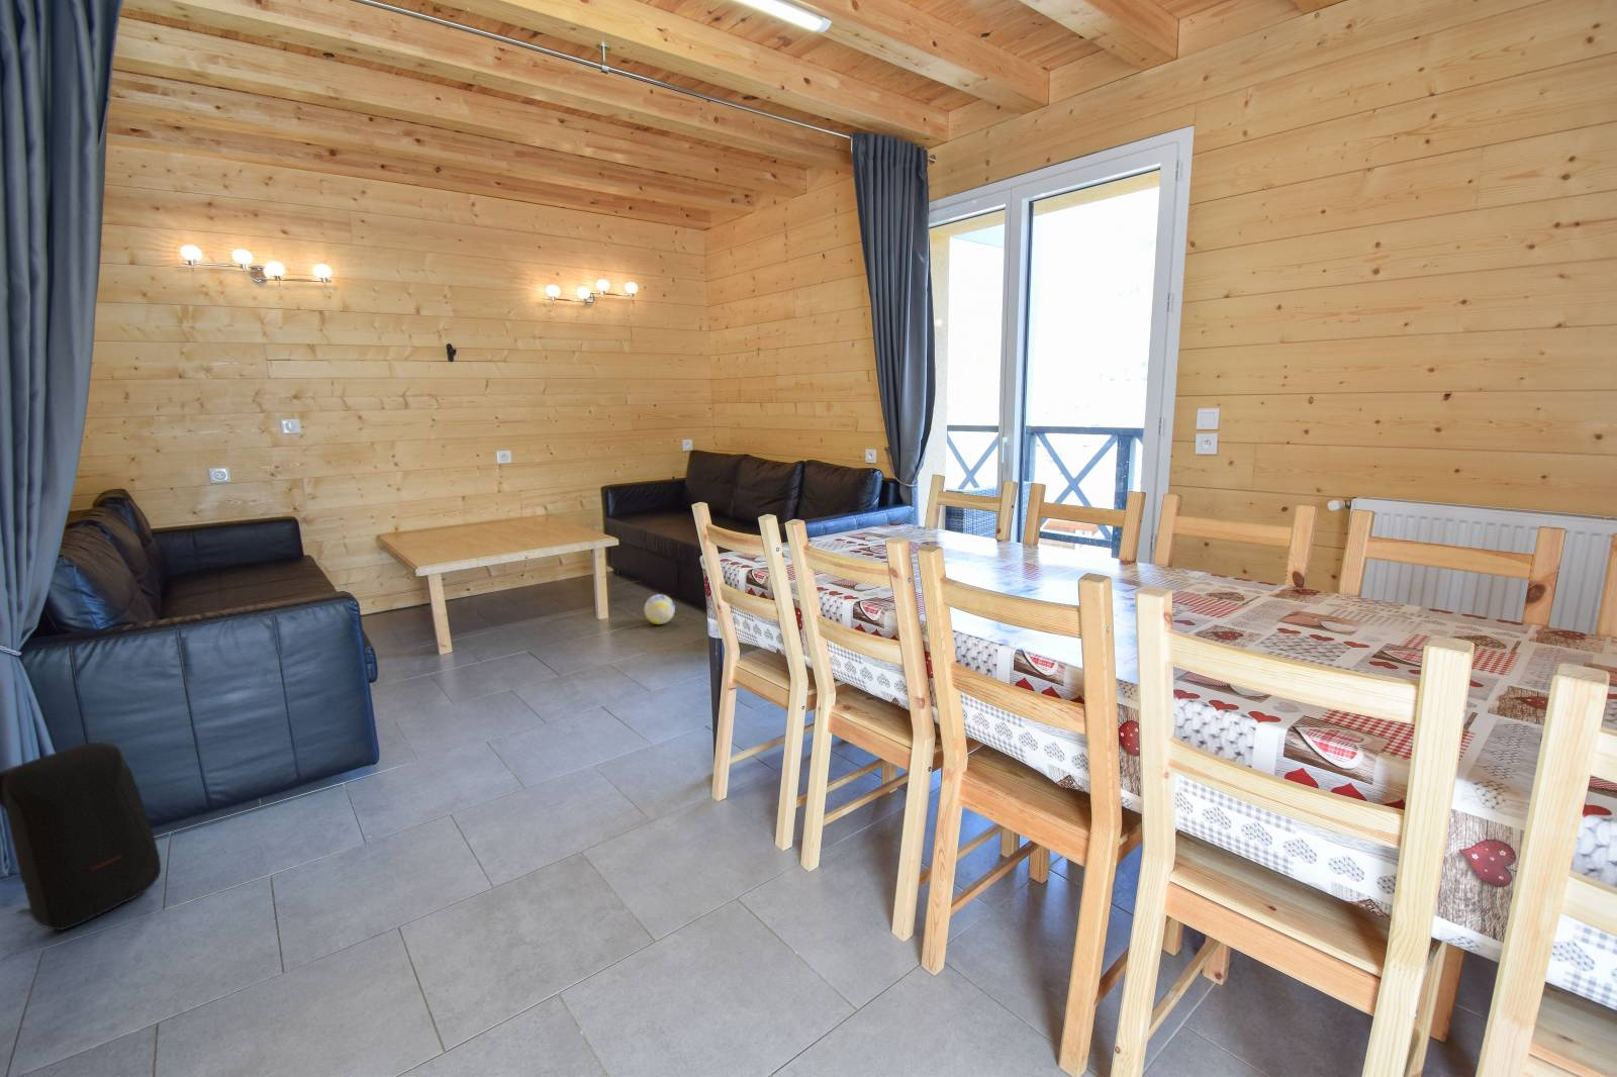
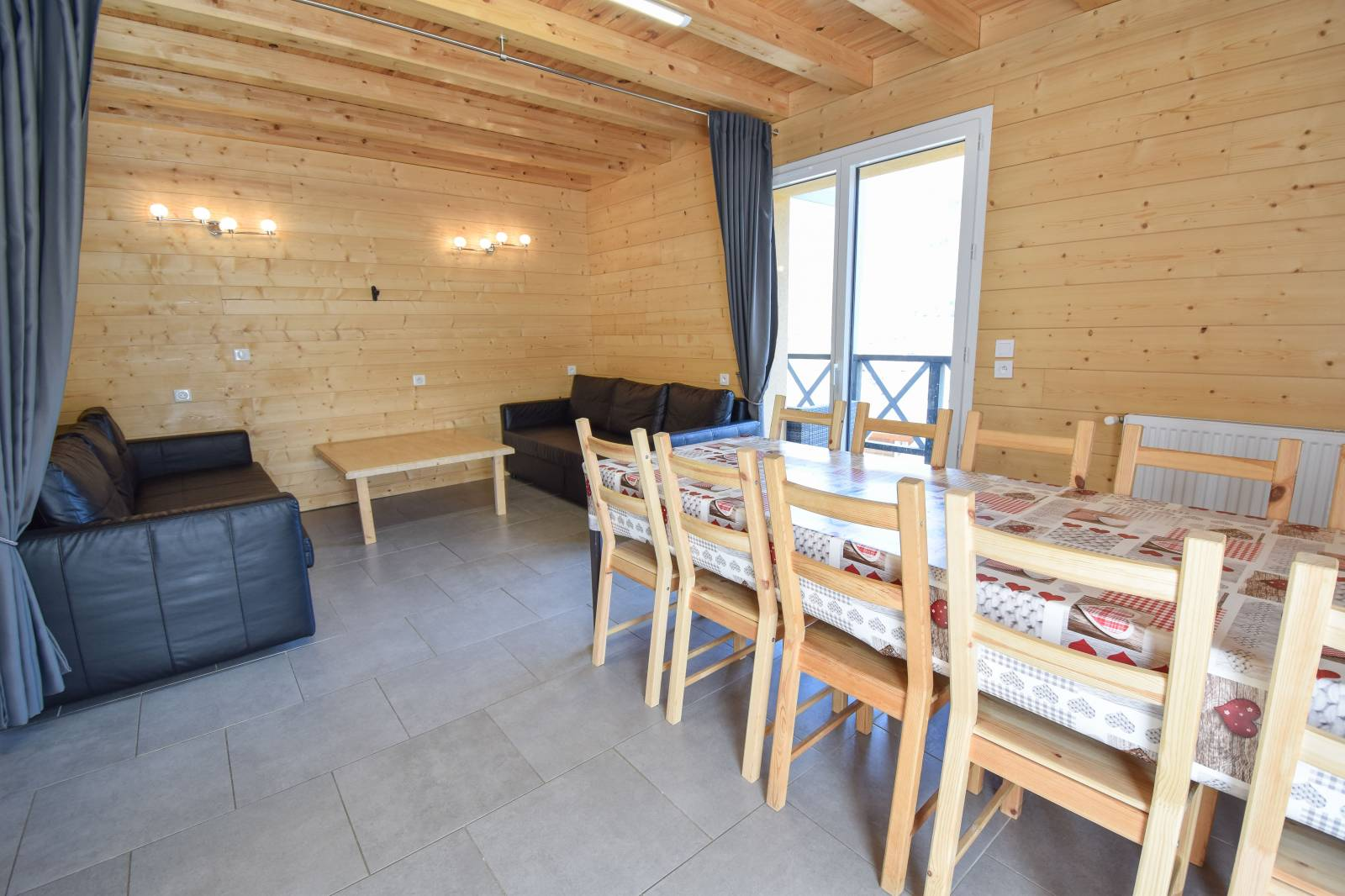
- backpack [0,740,162,932]
- ball [643,593,676,625]
